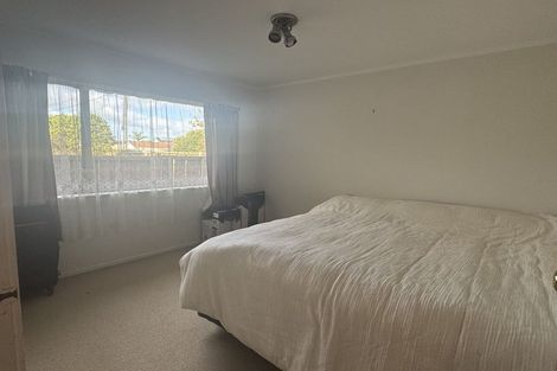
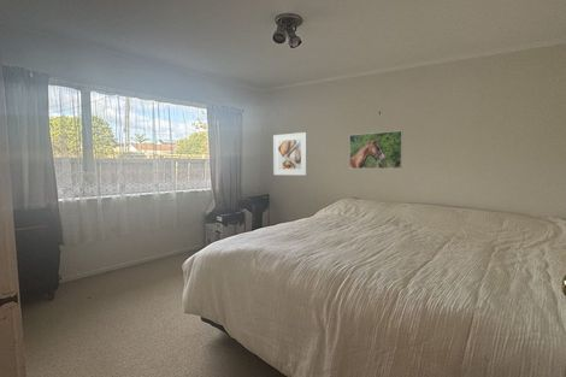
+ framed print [348,130,403,170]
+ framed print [272,131,308,177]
